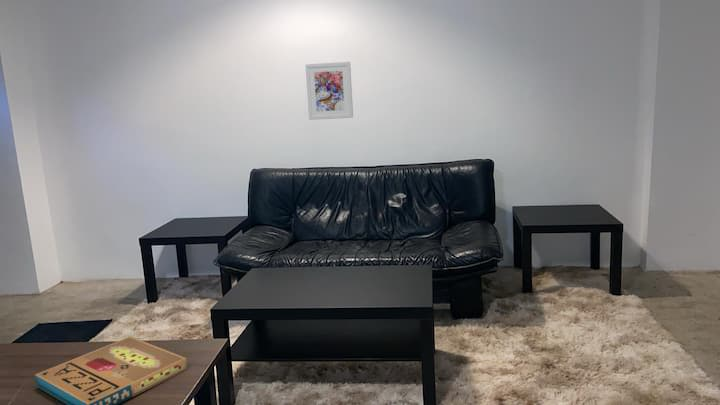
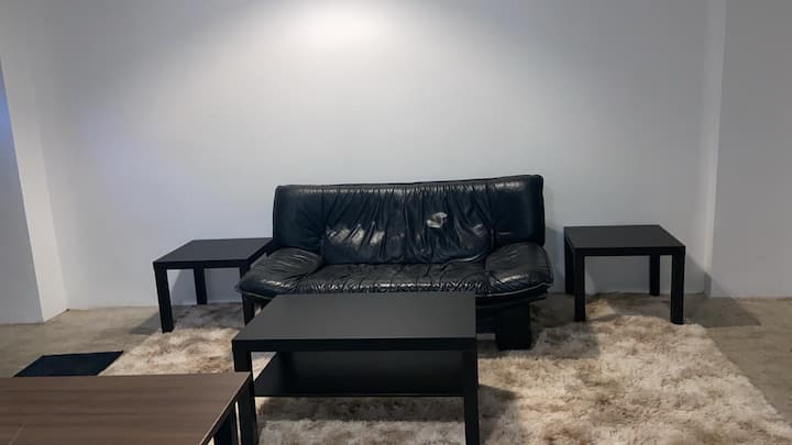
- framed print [304,61,354,121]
- pizza box [34,335,189,405]
